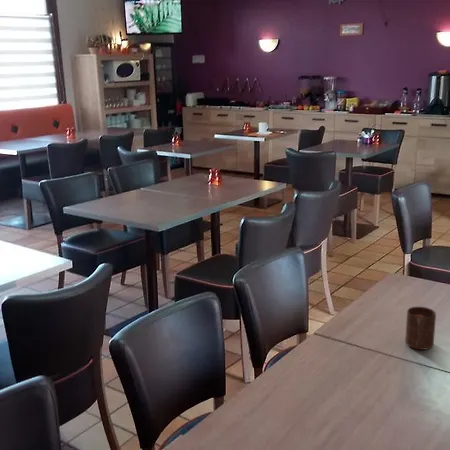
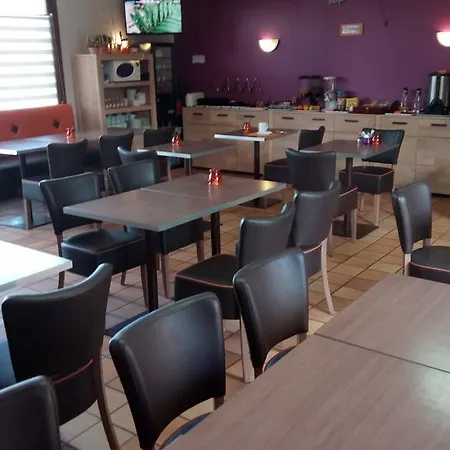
- cup [404,306,437,351]
